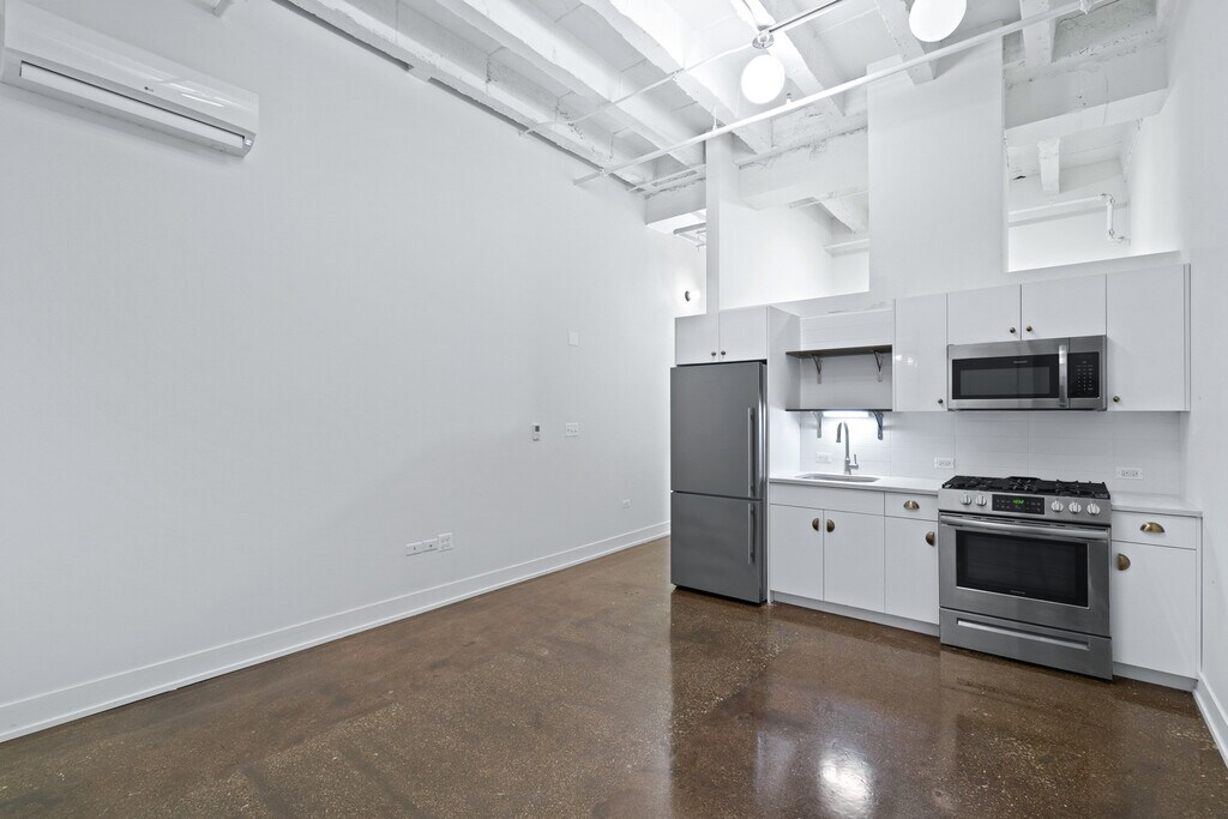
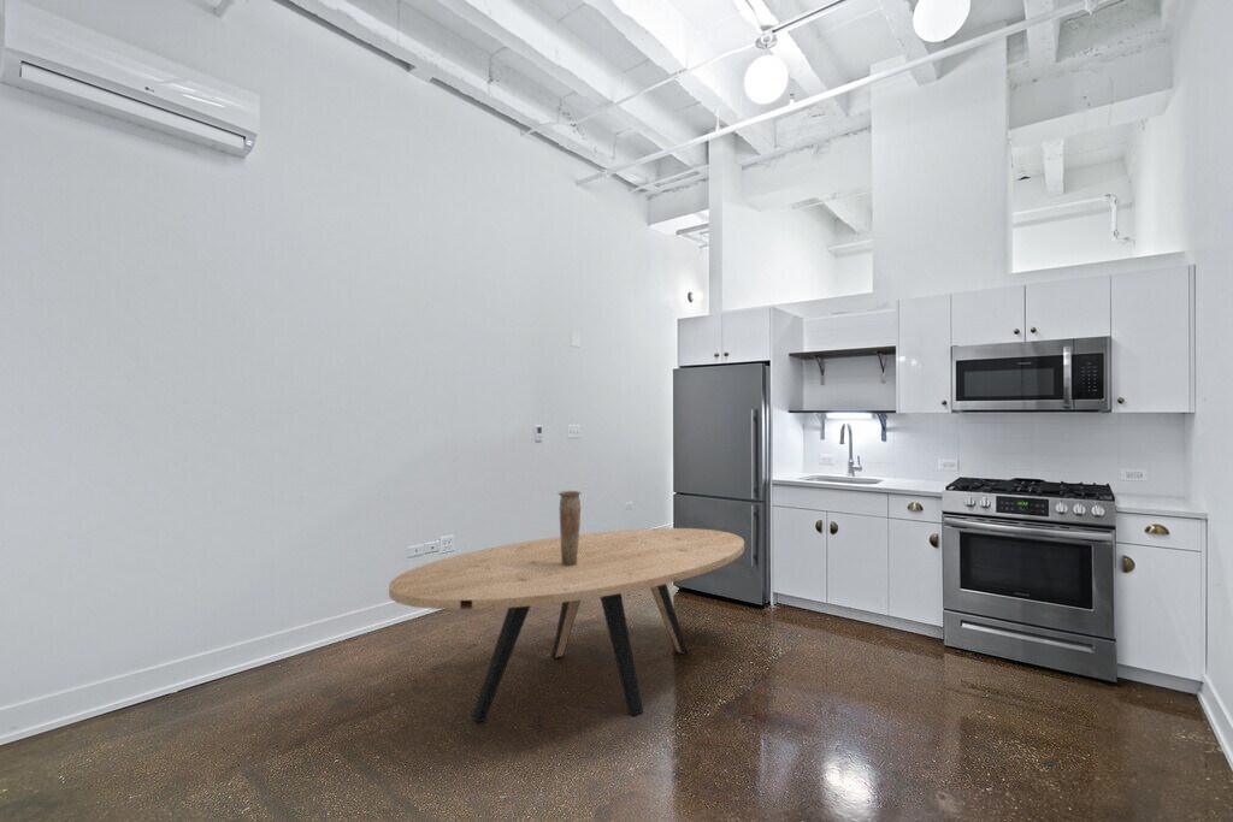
+ dining table [388,527,745,723]
+ vase [557,490,583,564]
